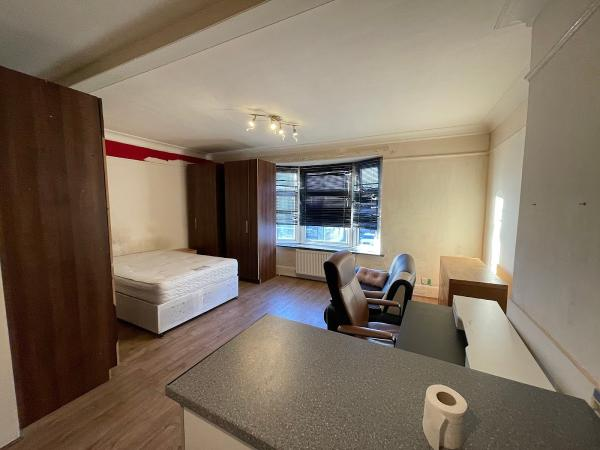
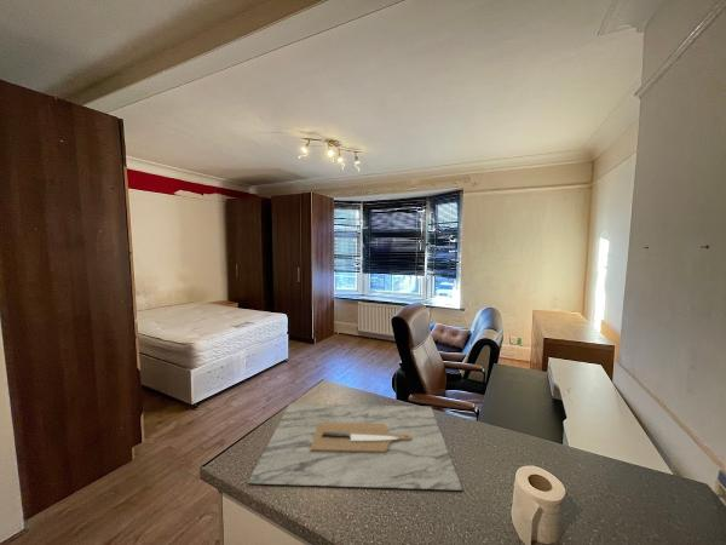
+ cutting board [247,402,463,492]
